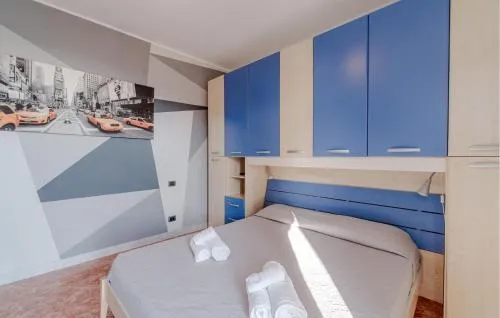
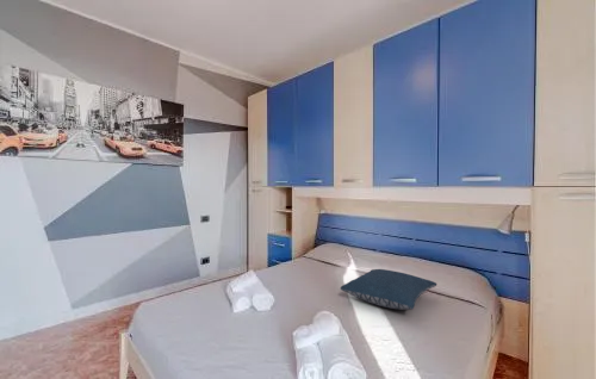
+ pillow [340,268,437,311]
